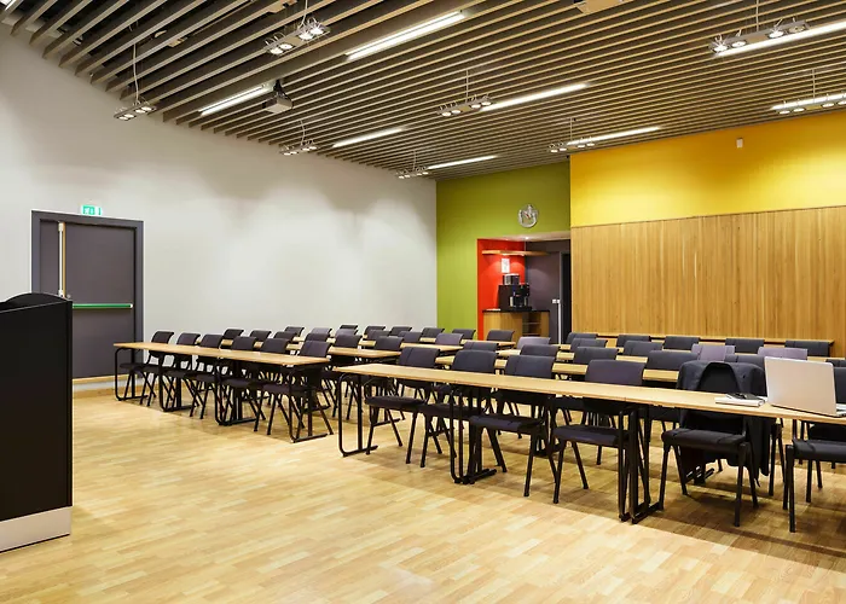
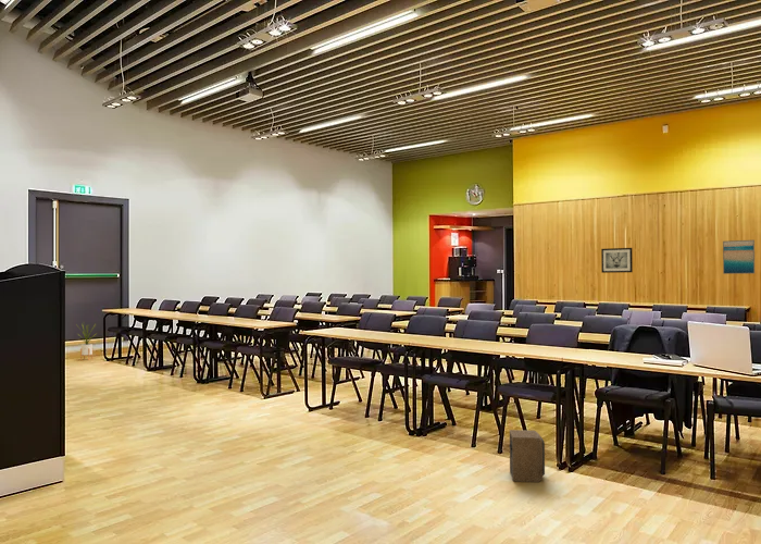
+ speaker [509,429,546,483]
+ house plant [75,322,97,361]
+ wall art [722,239,756,275]
+ wall art [600,247,634,274]
